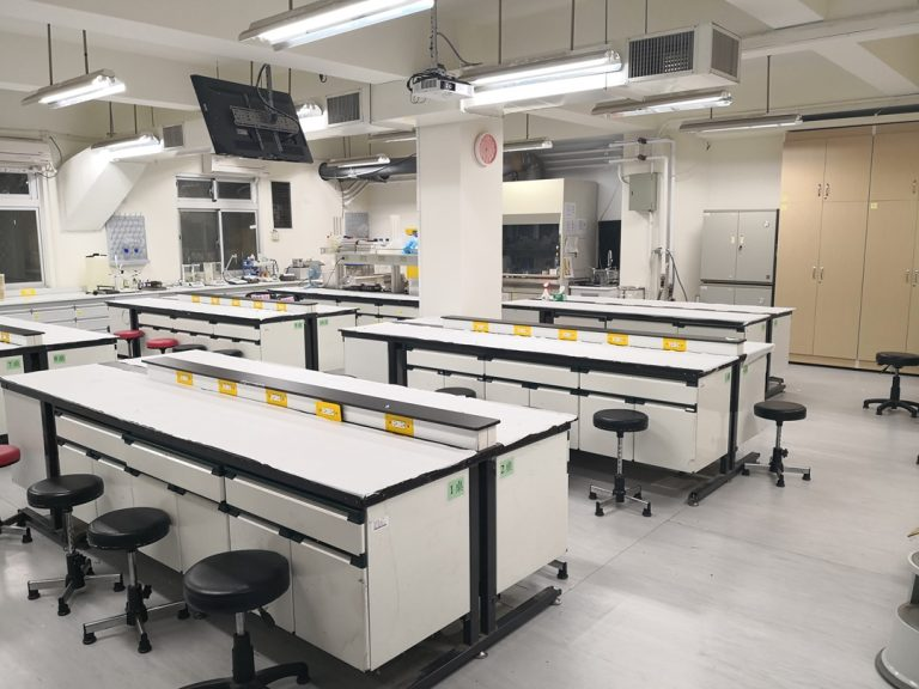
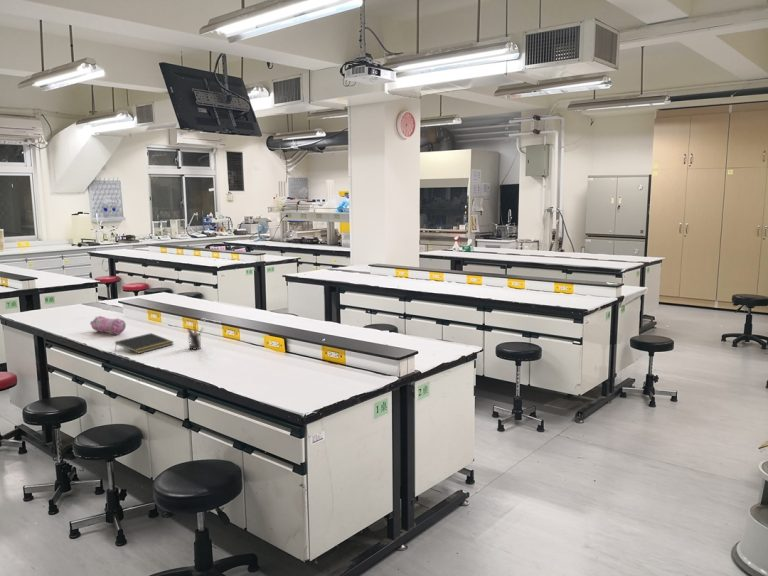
+ notepad [114,332,174,354]
+ pen holder [186,324,205,351]
+ pencil case [89,315,127,335]
